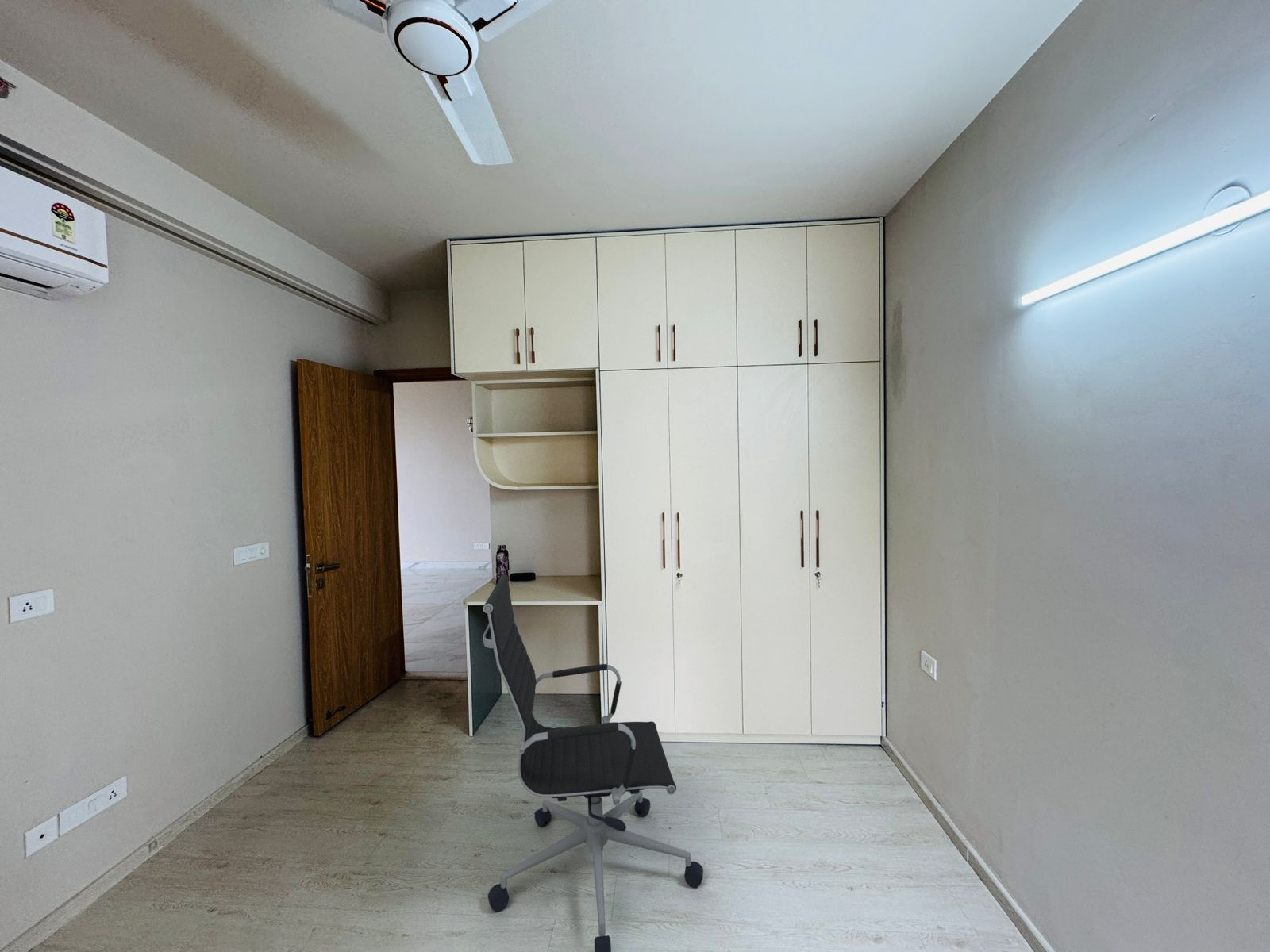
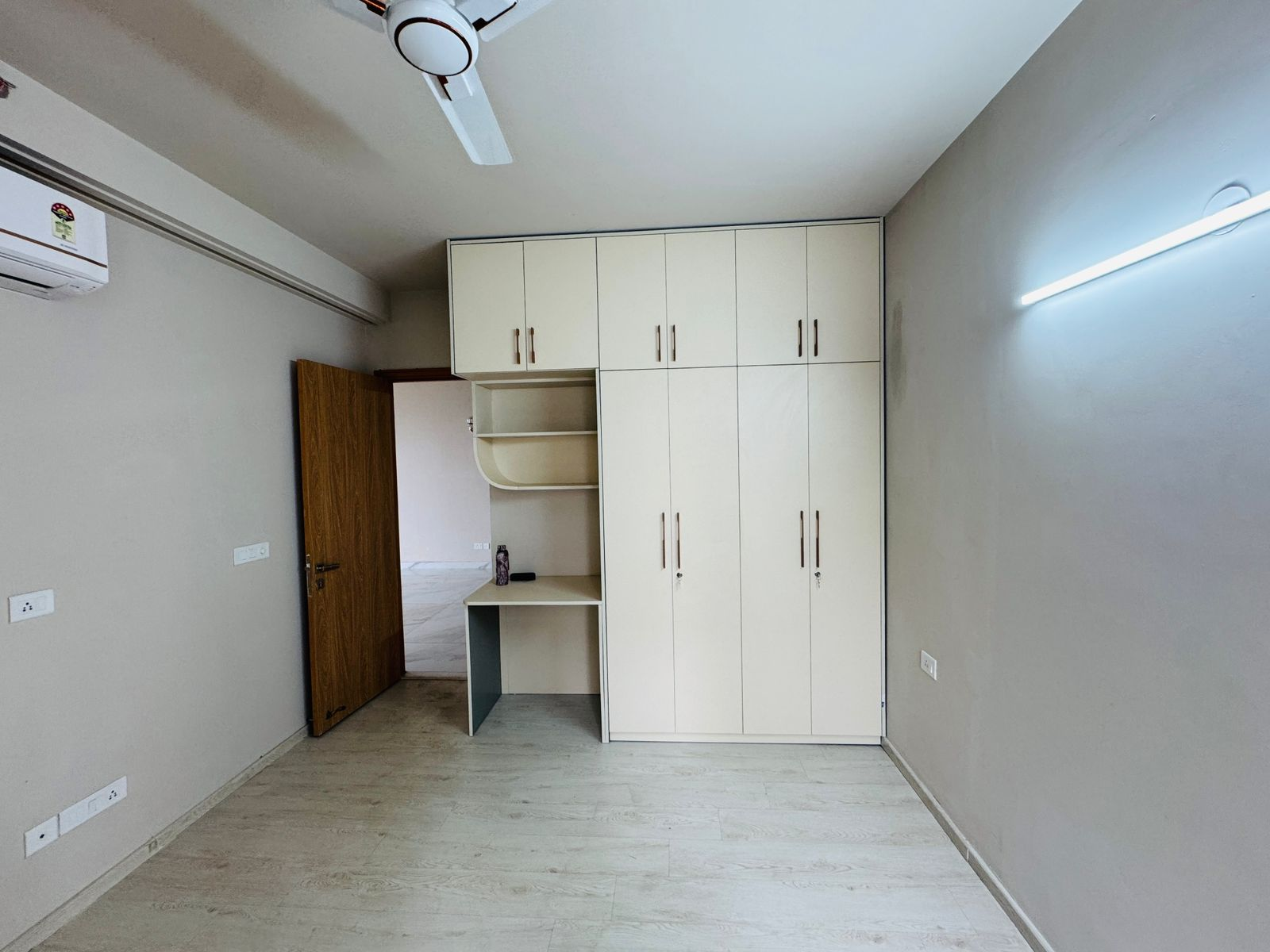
- office chair [482,574,704,952]
